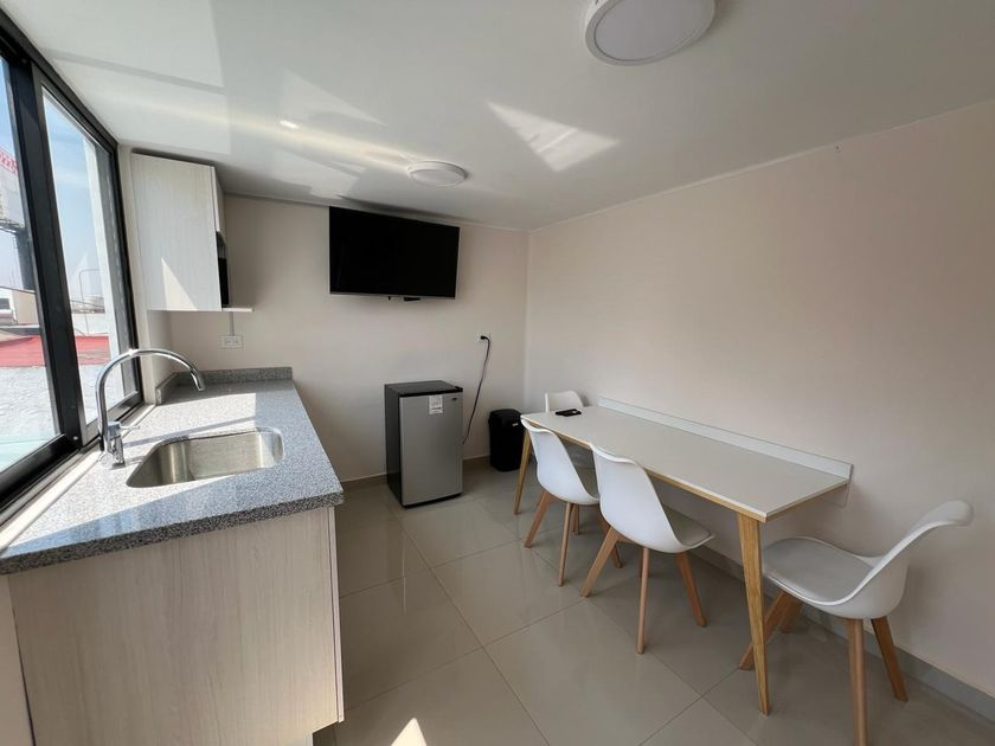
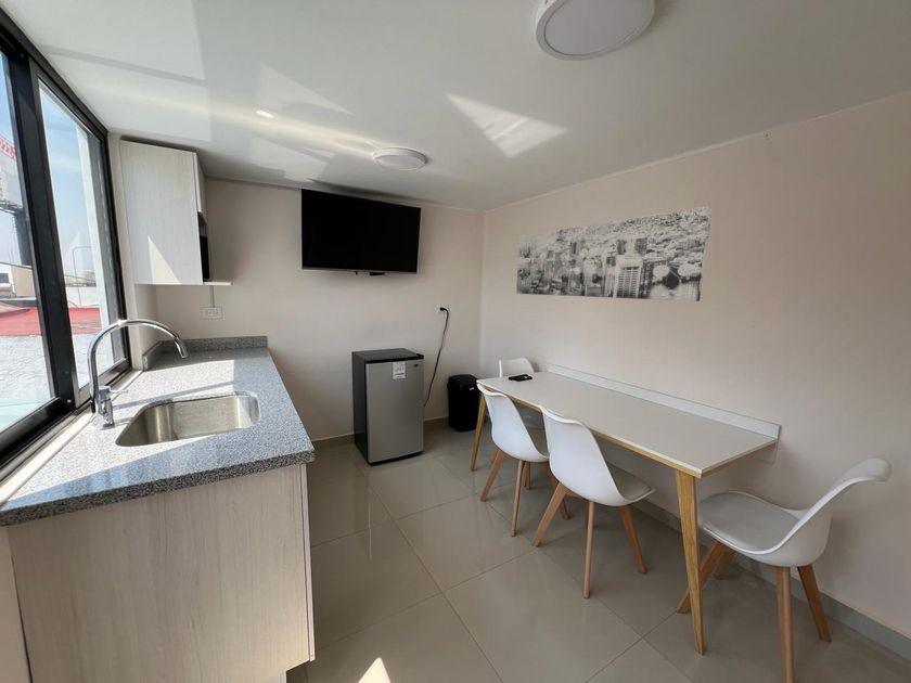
+ wall art [515,205,714,302]
